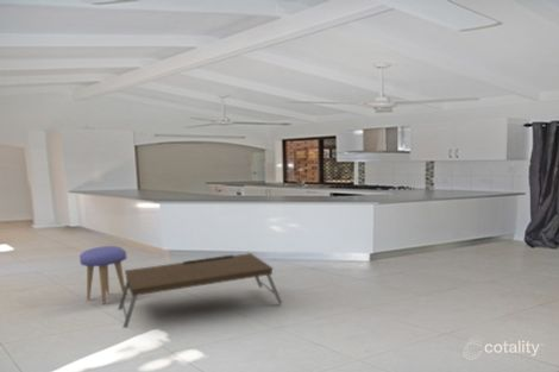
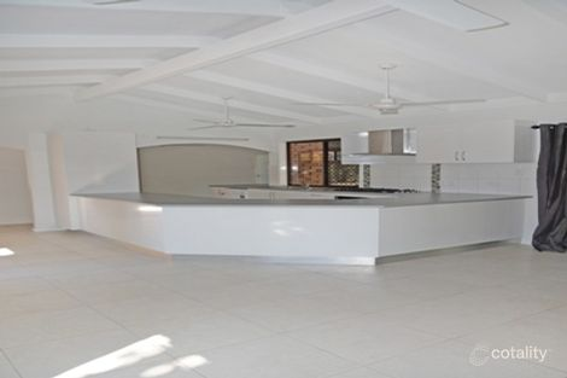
- stool [78,245,128,305]
- coffee table [117,252,283,329]
